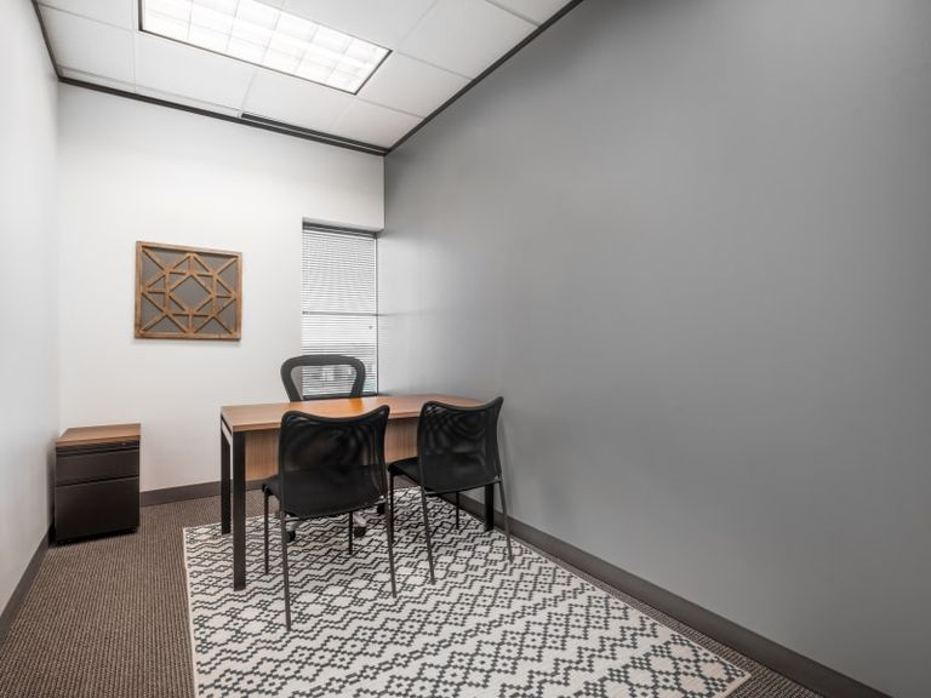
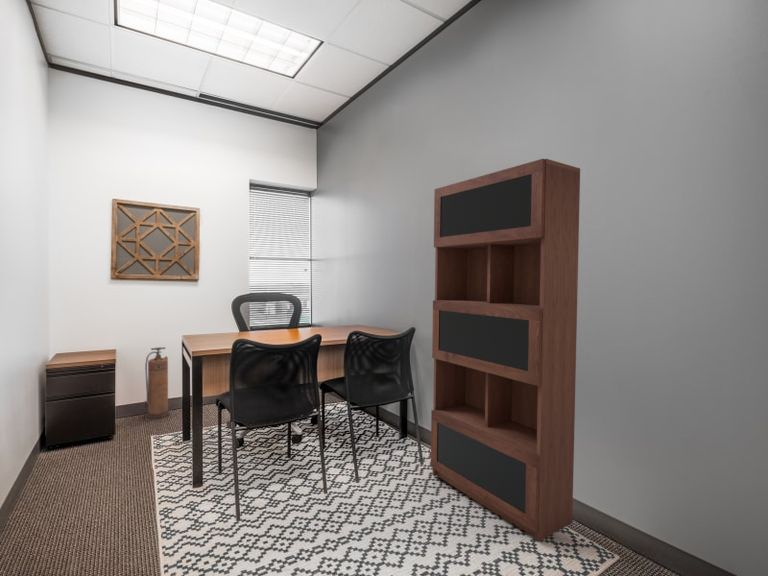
+ fire extinguisher [144,346,172,421]
+ bookcase [430,158,581,543]
